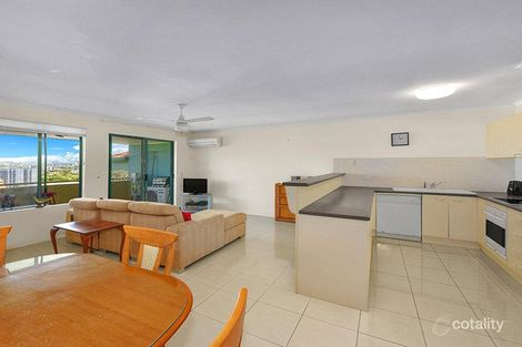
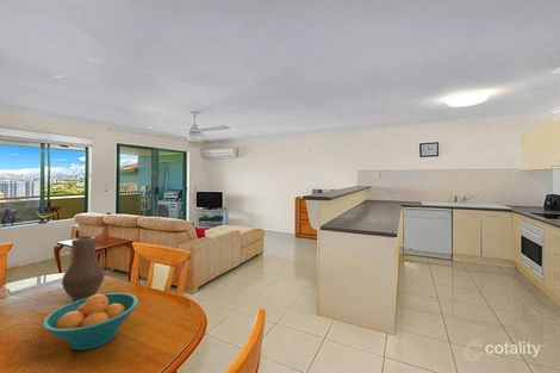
+ fruit bowl [41,292,139,352]
+ vase [61,236,106,301]
